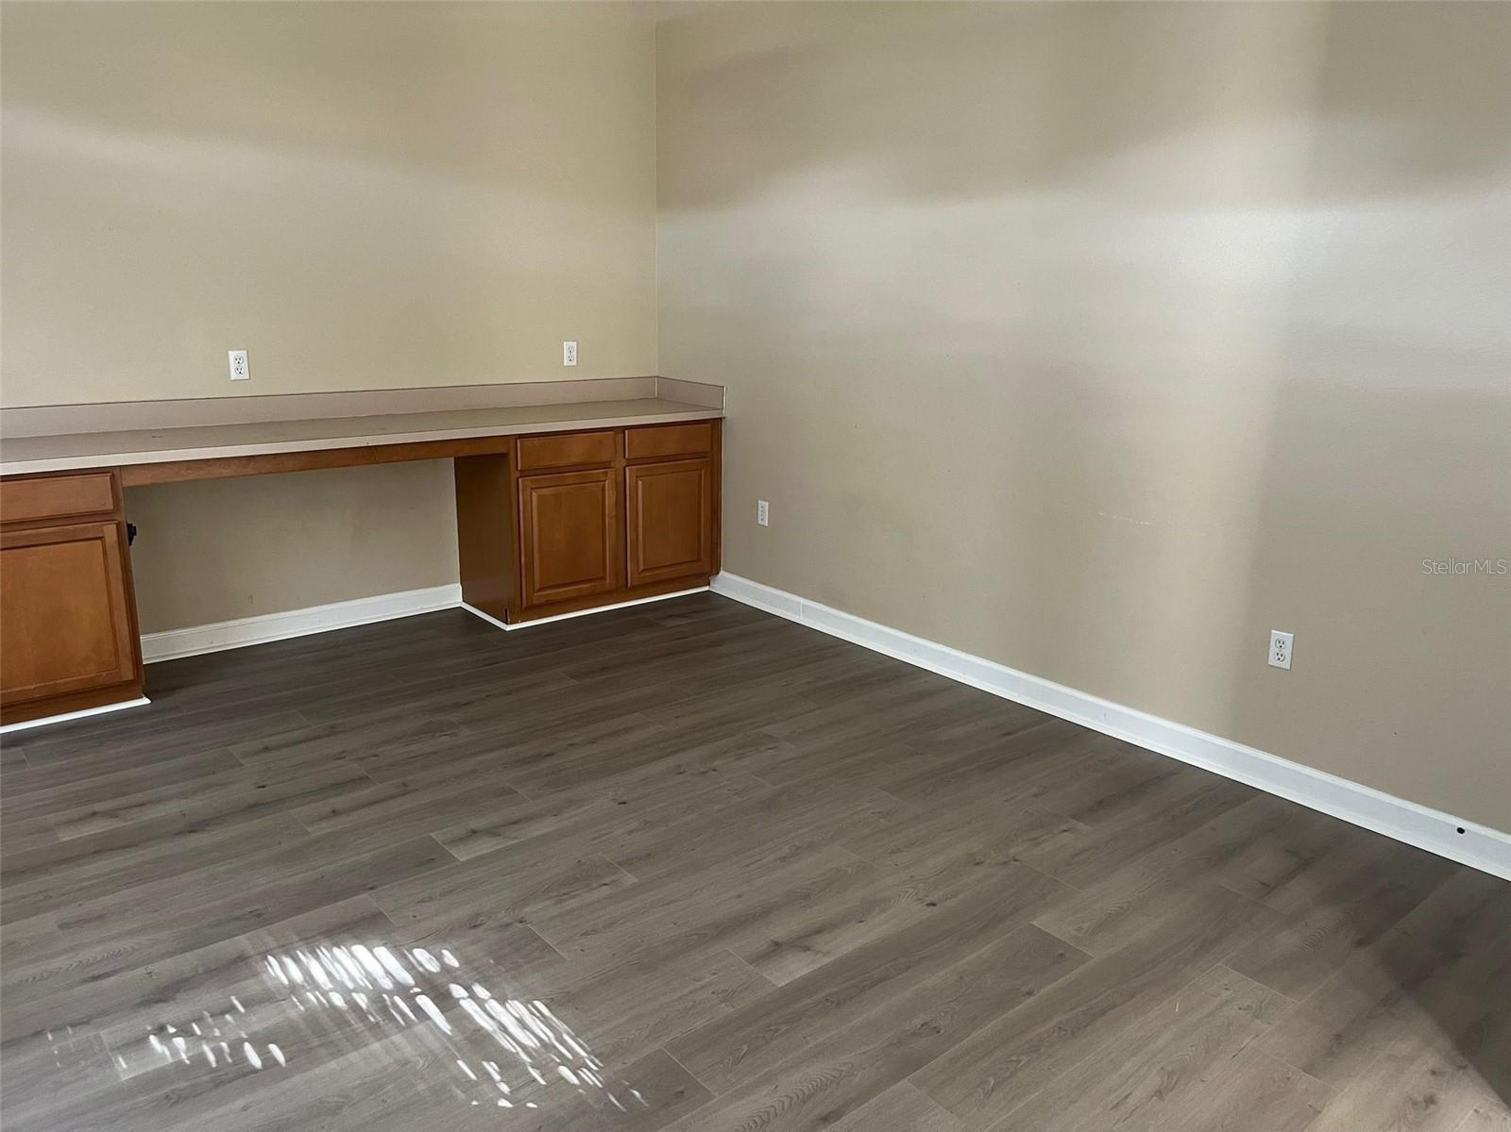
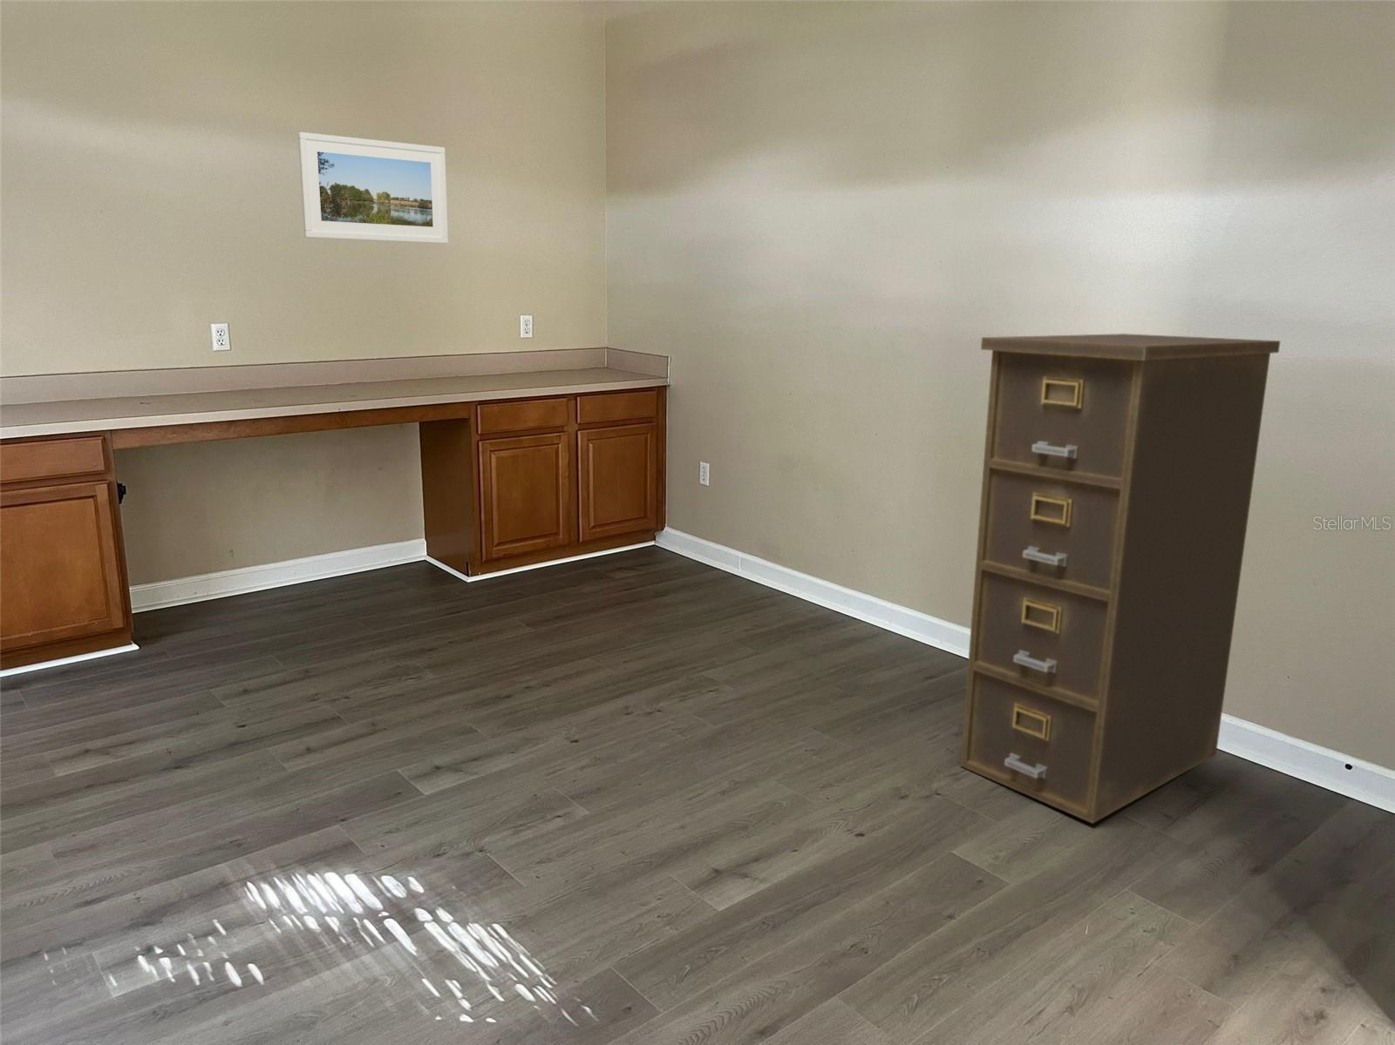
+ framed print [298,132,449,245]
+ filing cabinet [959,333,1281,824]
